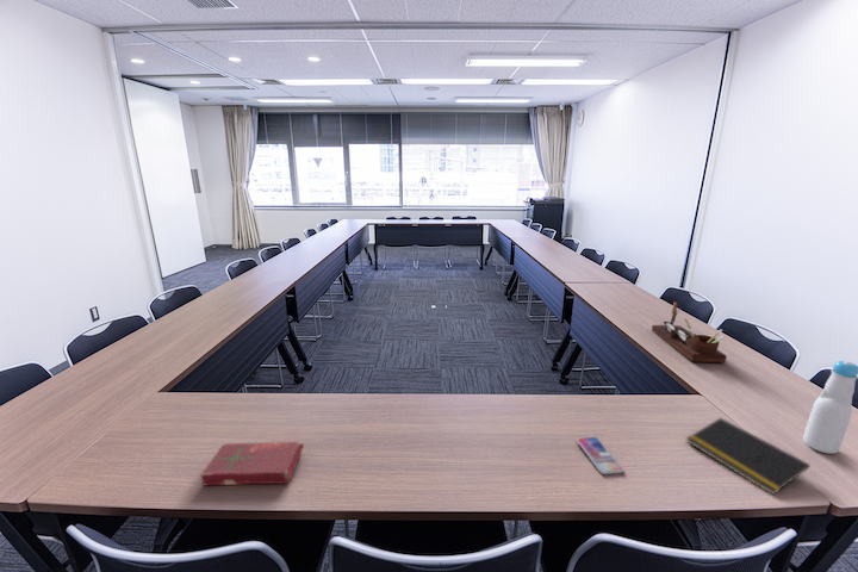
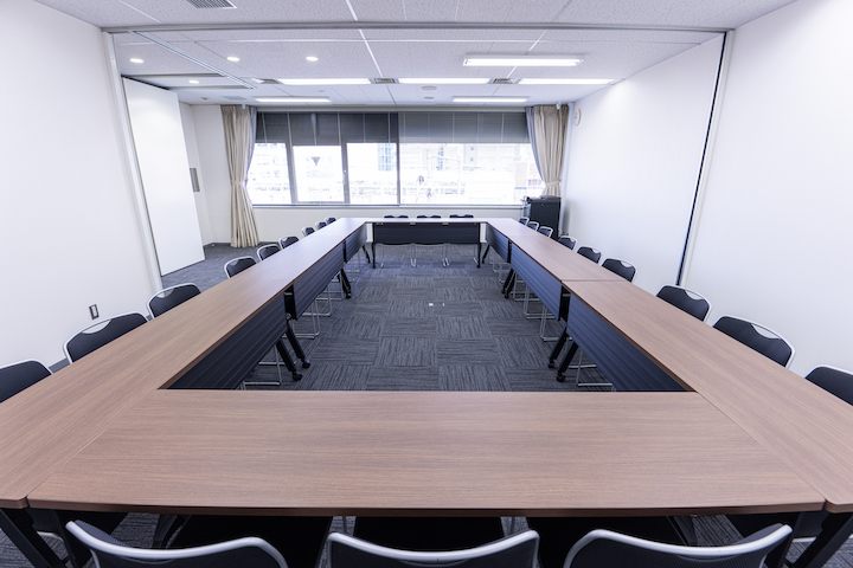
- book [200,441,305,486]
- notepad [685,417,810,496]
- desk organizer [651,301,728,363]
- bottle [802,360,858,455]
- smartphone [576,436,624,475]
